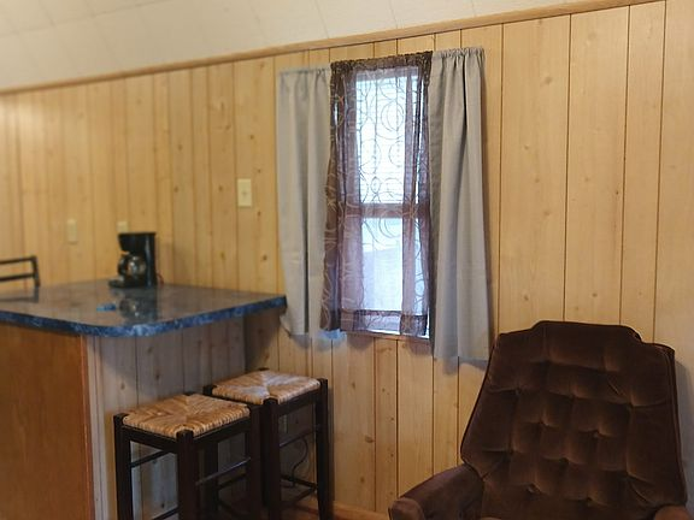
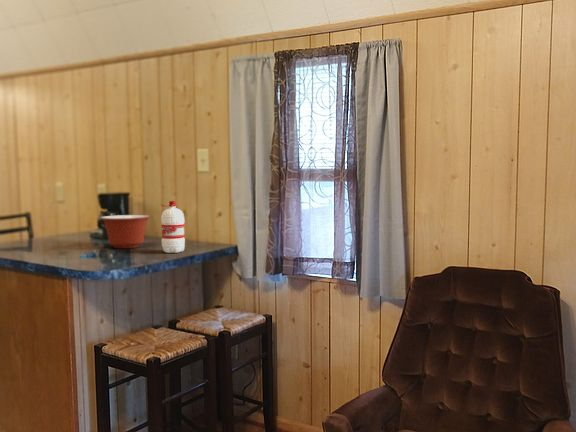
+ water bottle [160,200,186,254]
+ mixing bowl [100,214,151,249]
